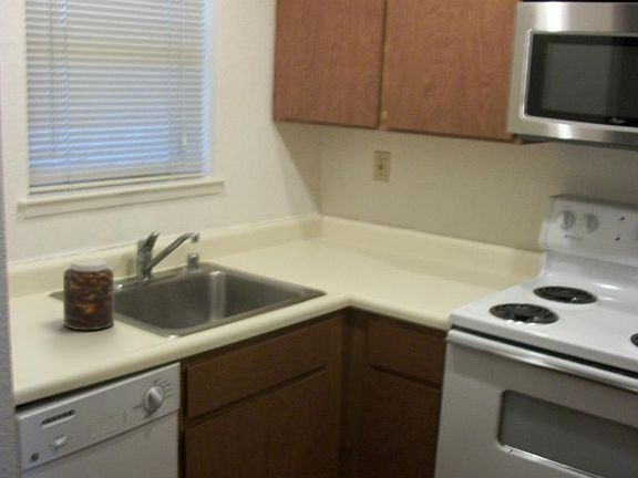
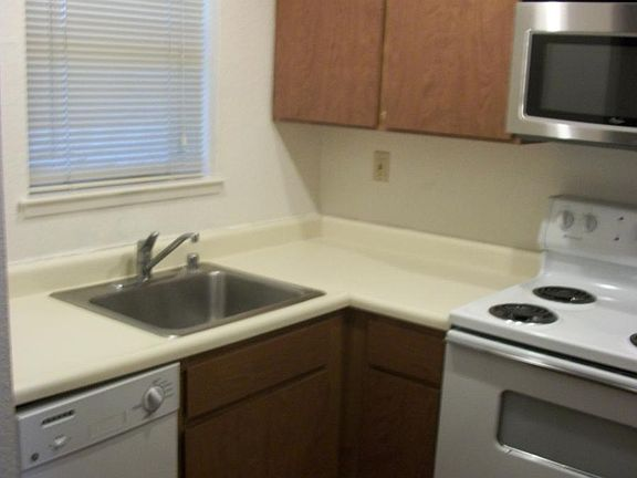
- jar [62,258,115,331]
